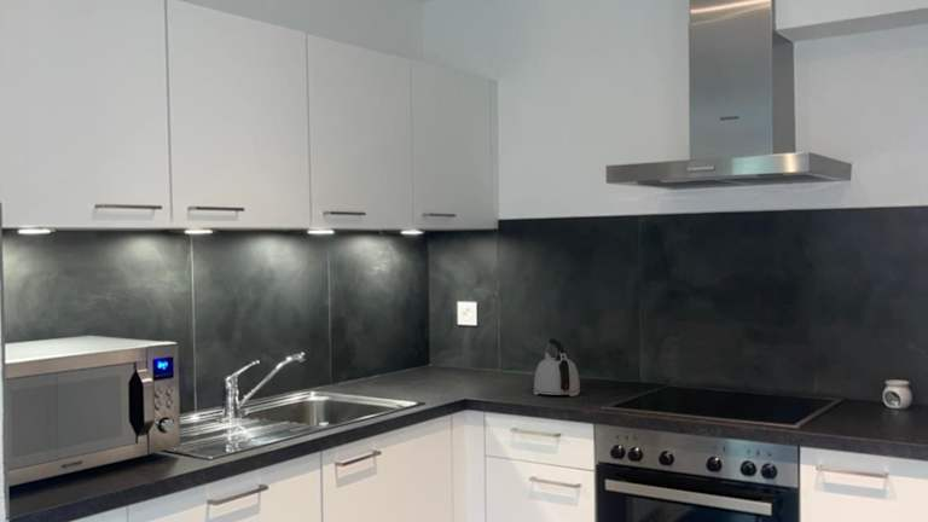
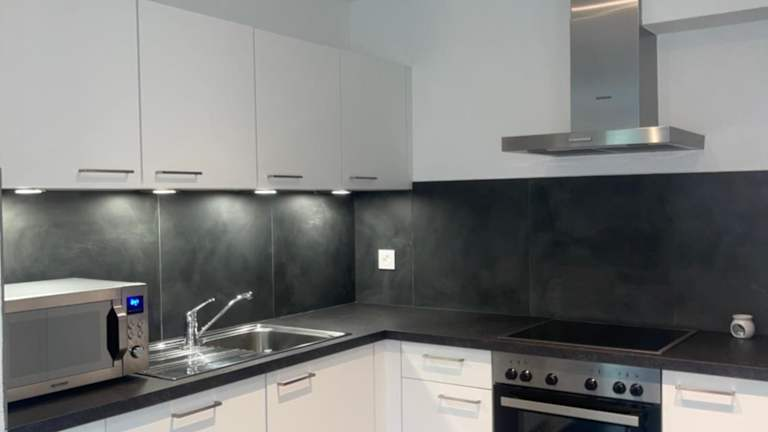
- kettle [533,337,581,398]
